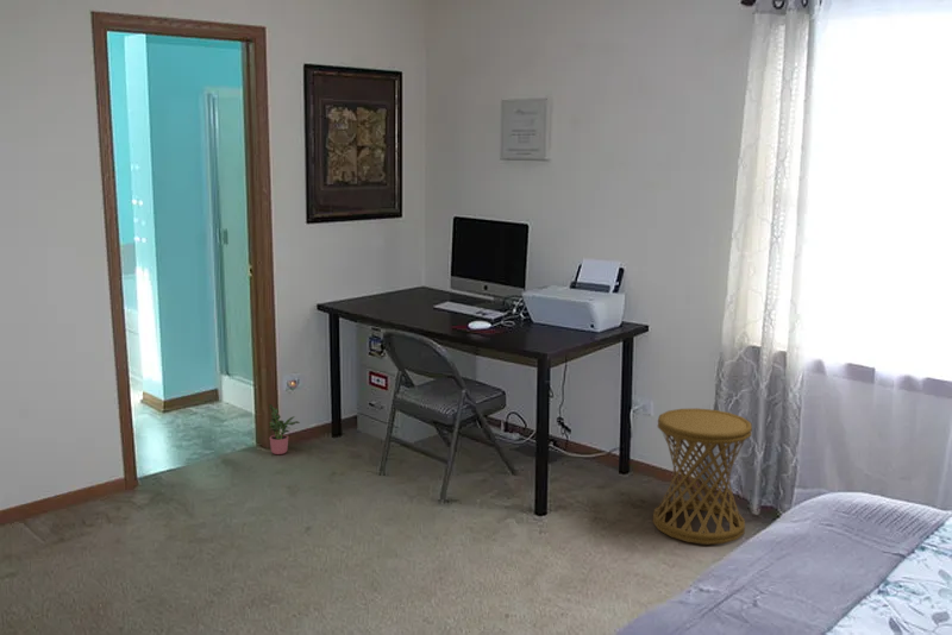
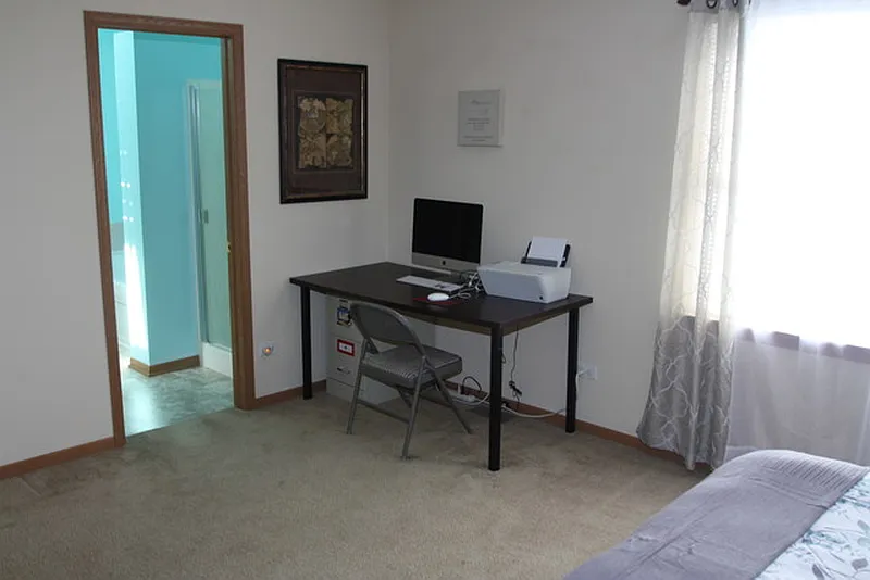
- potted plant [268,403,301,455]
- side table [652,408,753,546]
